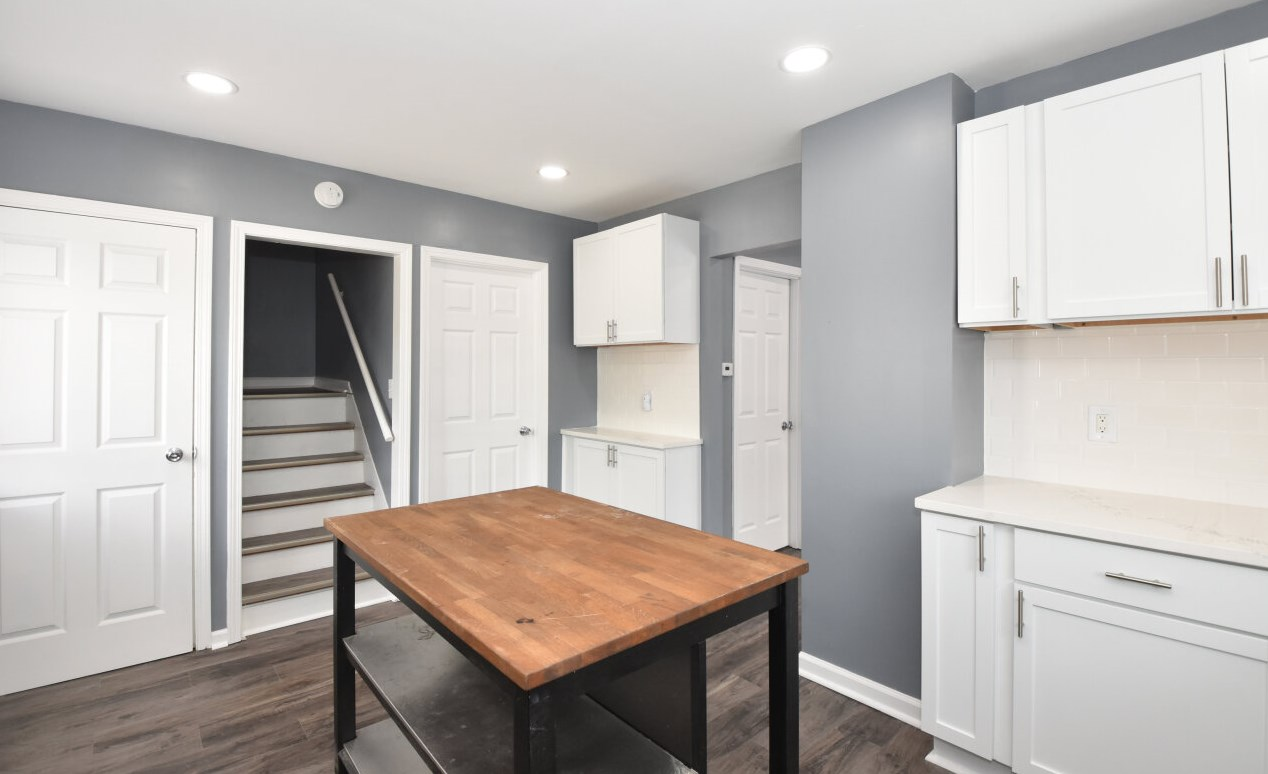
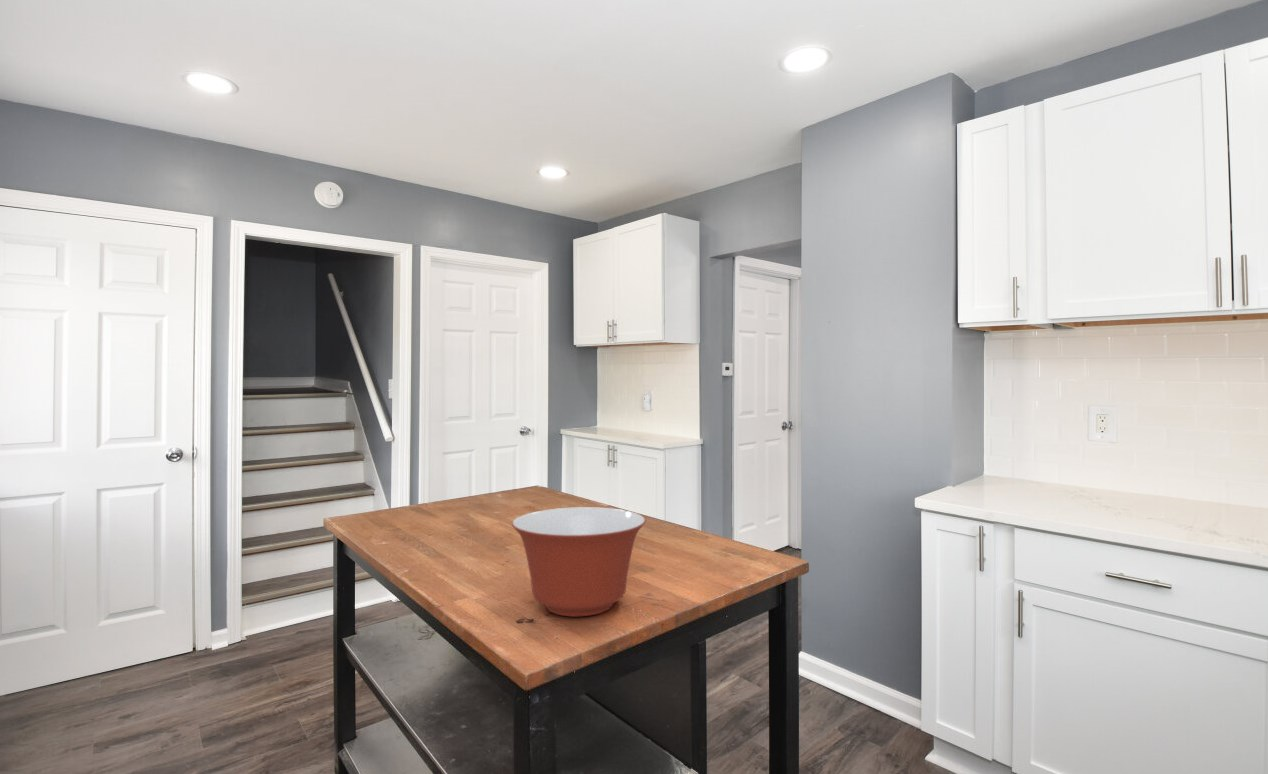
+ mixing bowl [511,506,646,618]
